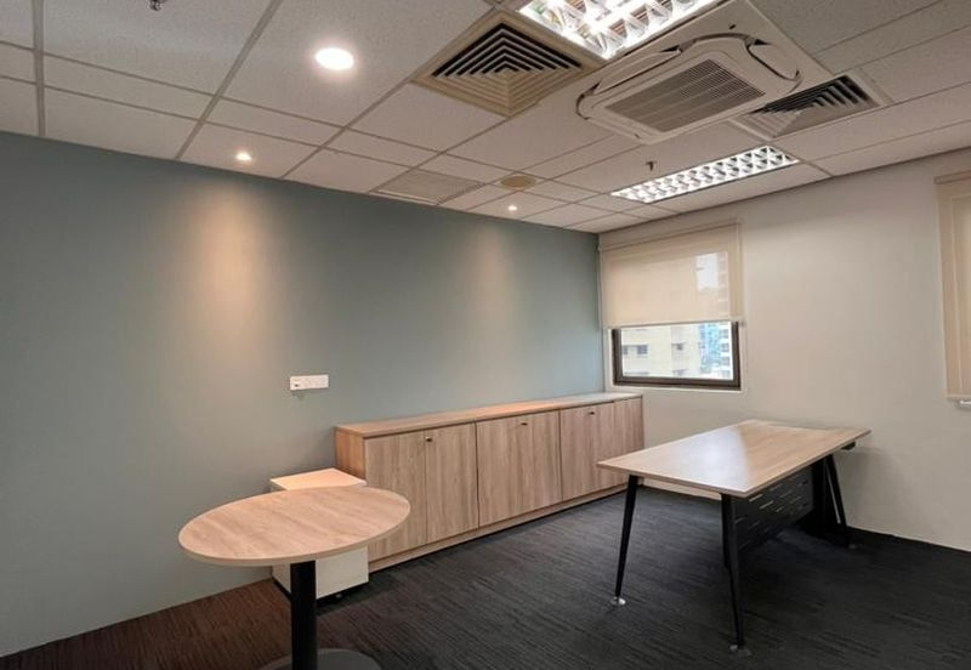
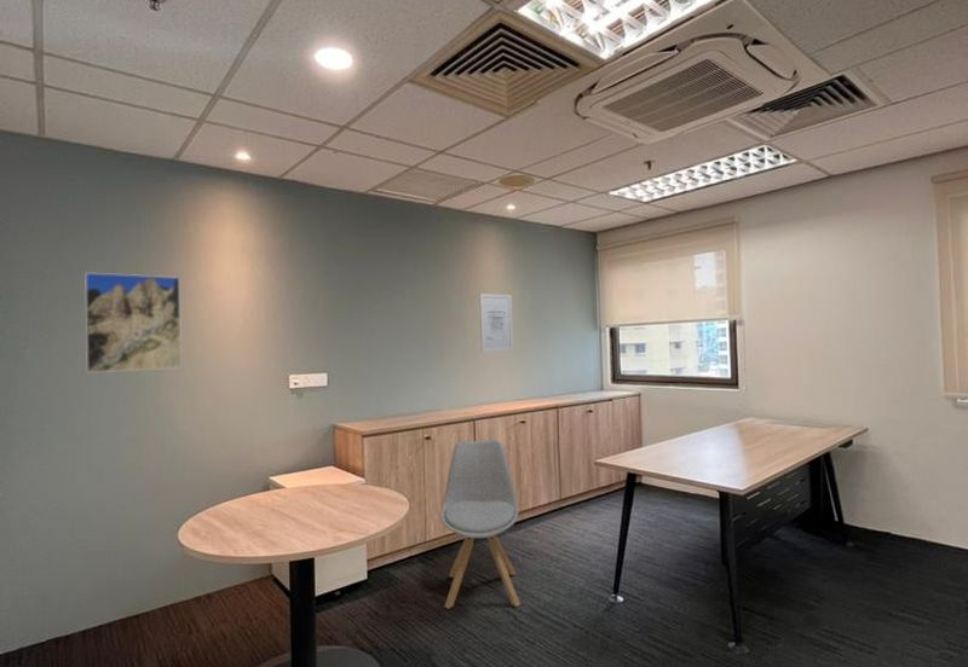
+ wall art [478,292,514,353]
+ chair [439,439,522,610]
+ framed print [83,272,183,373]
